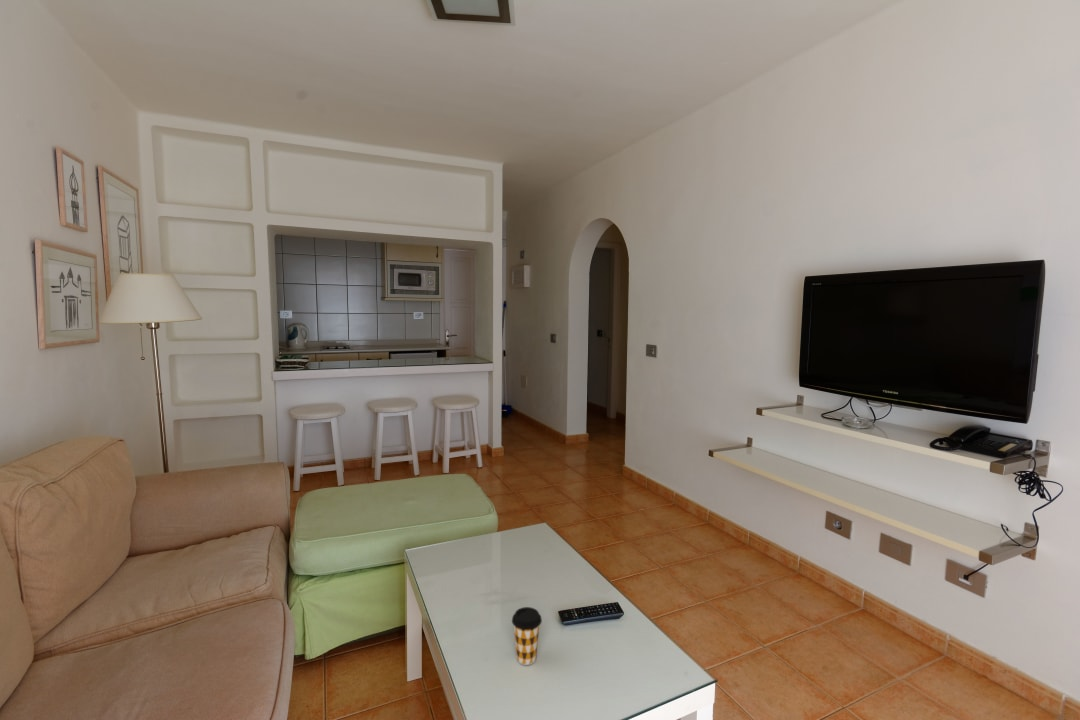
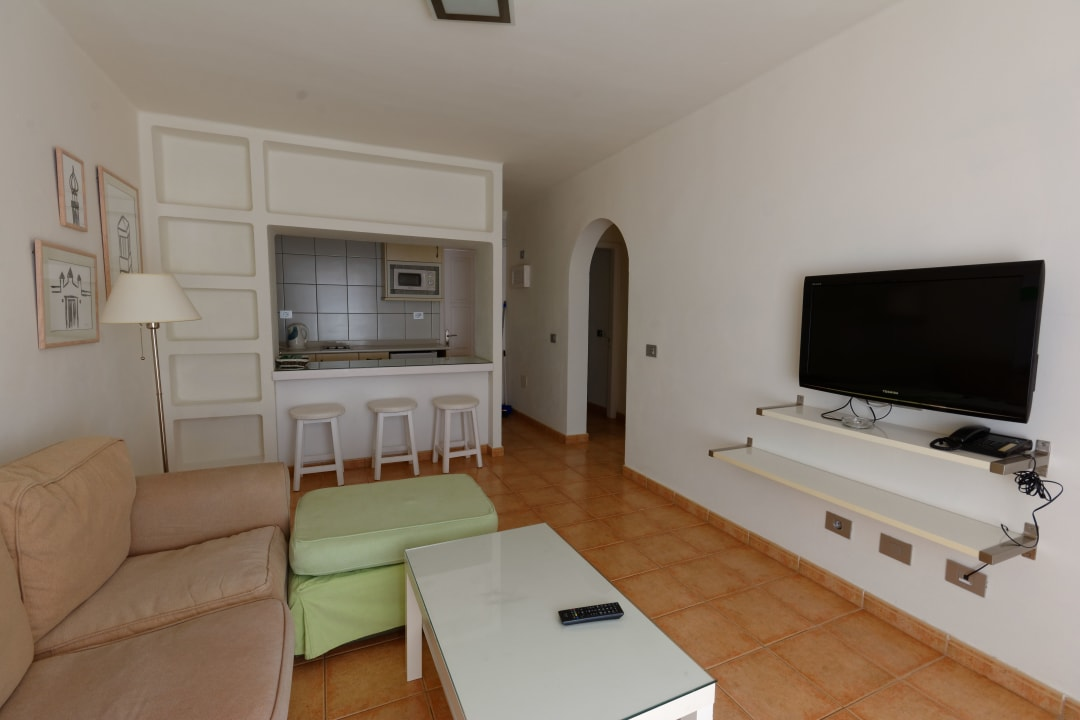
- coffee cup [511,606,543,666]
